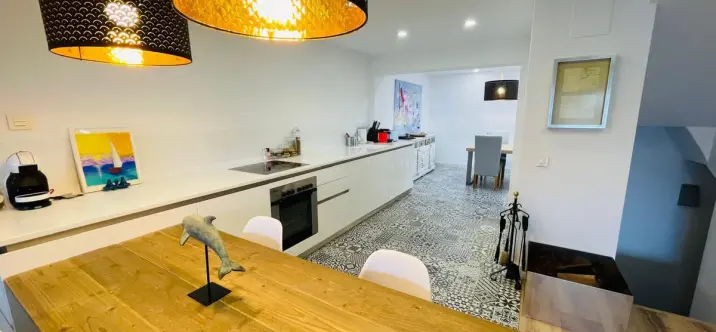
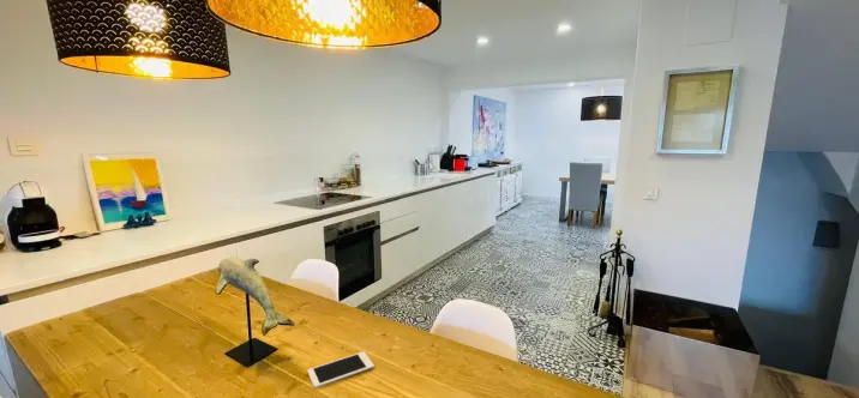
+ cell phone [306,350,376,390]
